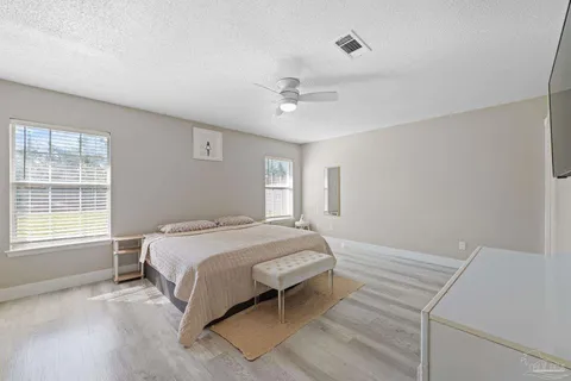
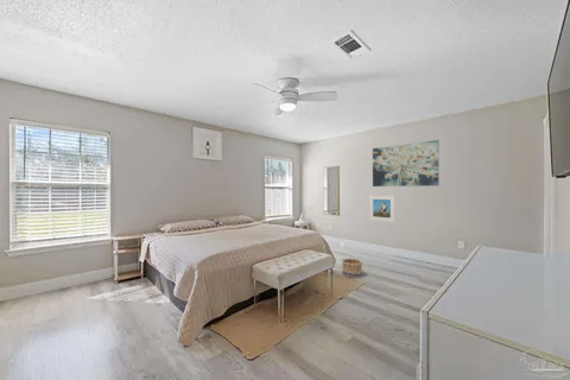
+ wall art [372,139,439,188]
+ basket [341,258,363,279]
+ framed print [368,194,397,223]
